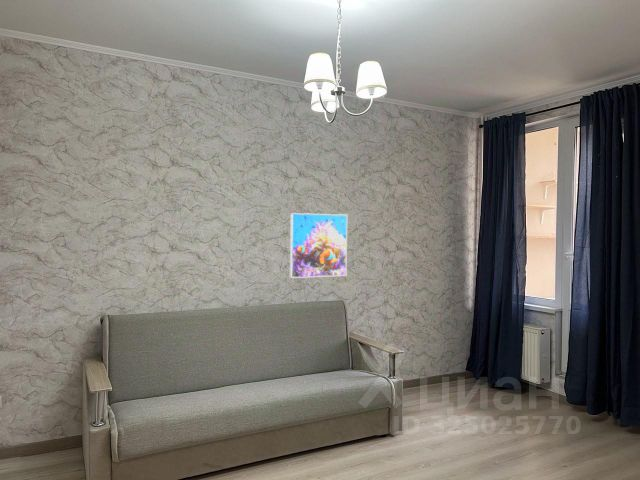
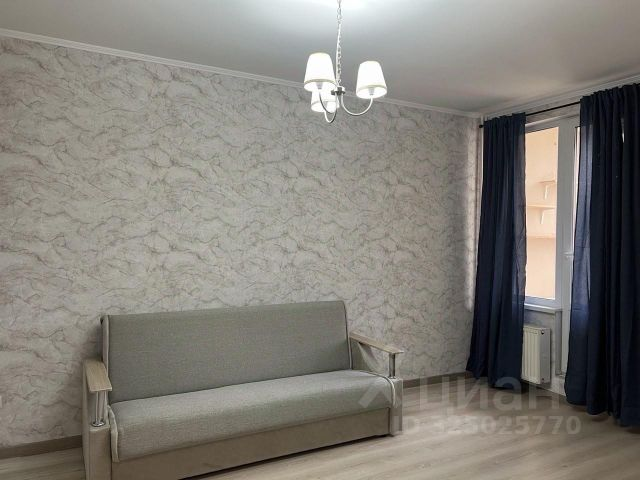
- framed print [289,212,348,279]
